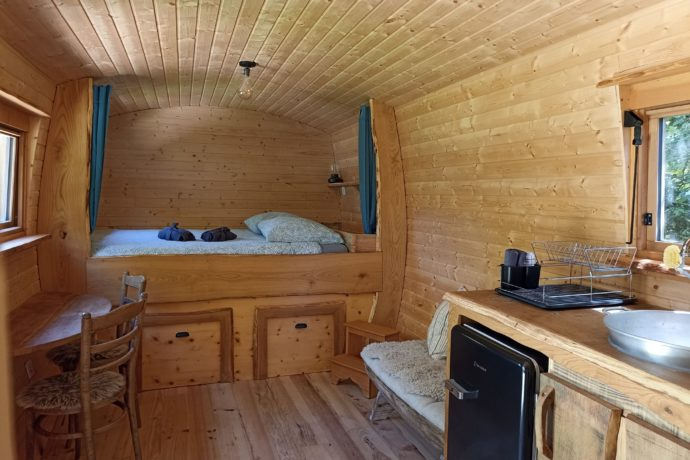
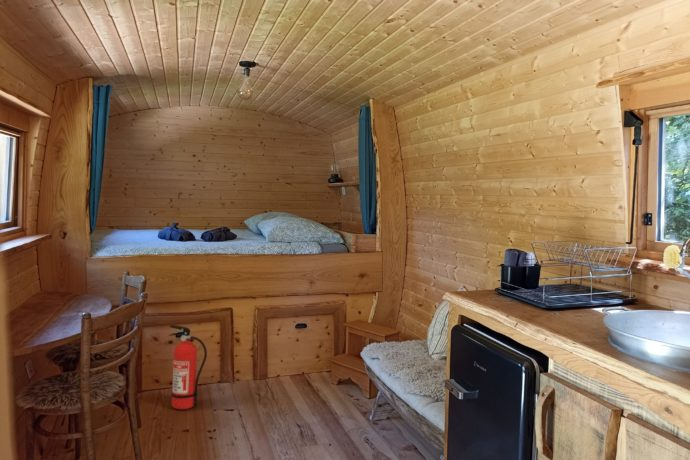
+ fire extinguisher [168,324,208,411]
